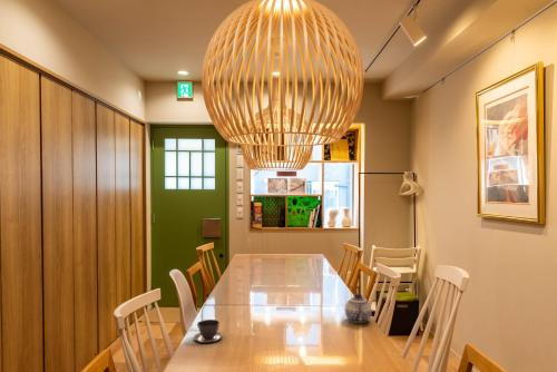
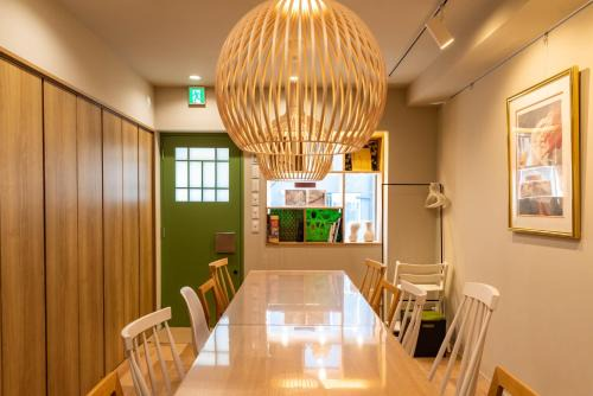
- teacup [193,319,224,343]
- teapot [344,292,372,324]
